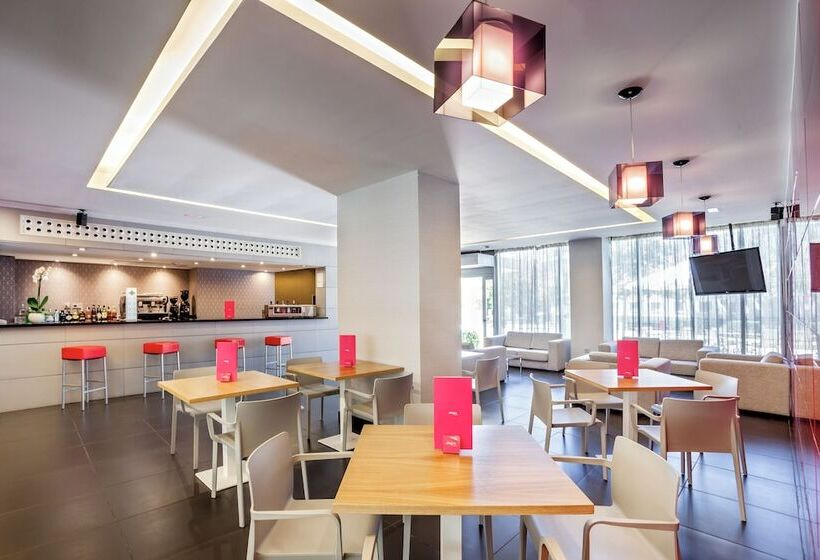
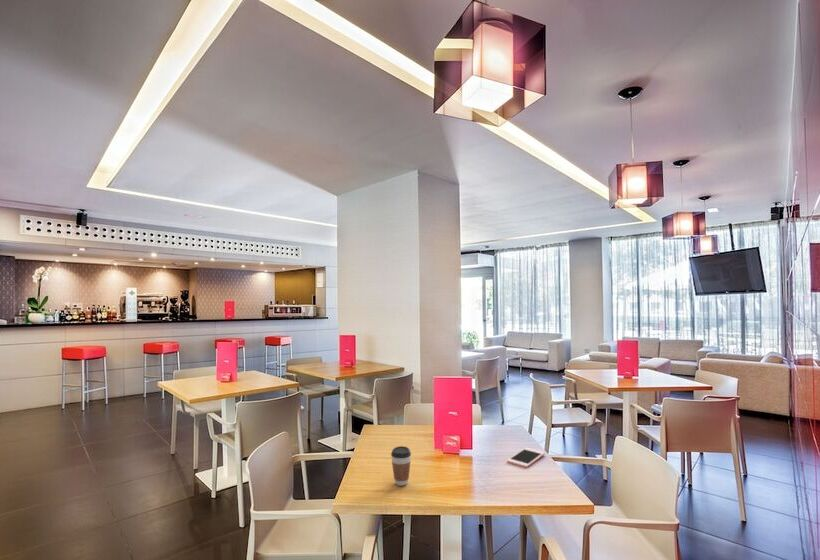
+ cell phone [506,447,546,469]
+ coffee cup [390,445,412,487]
